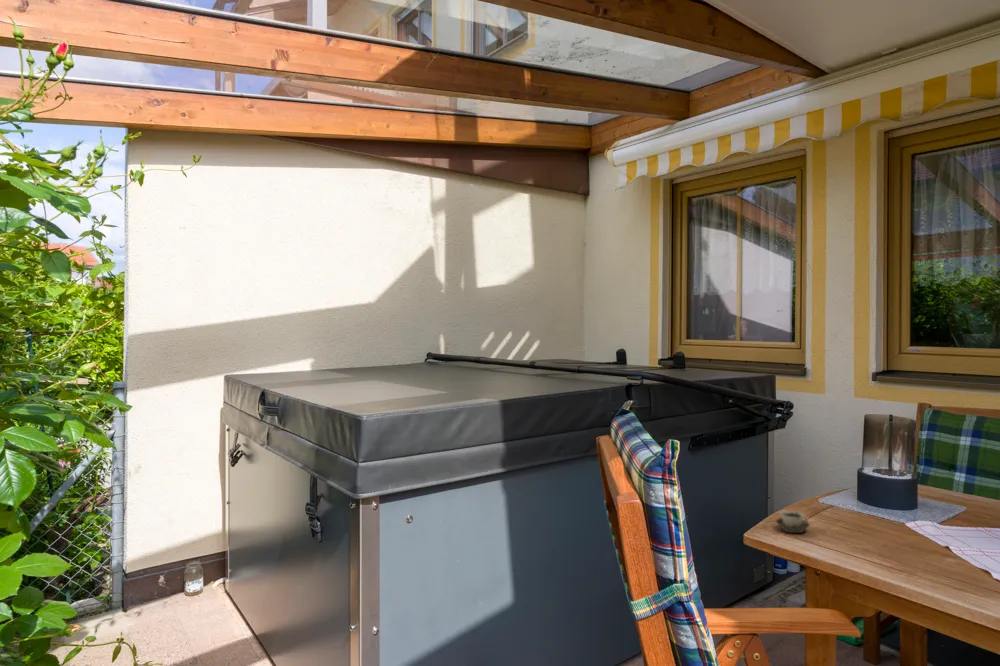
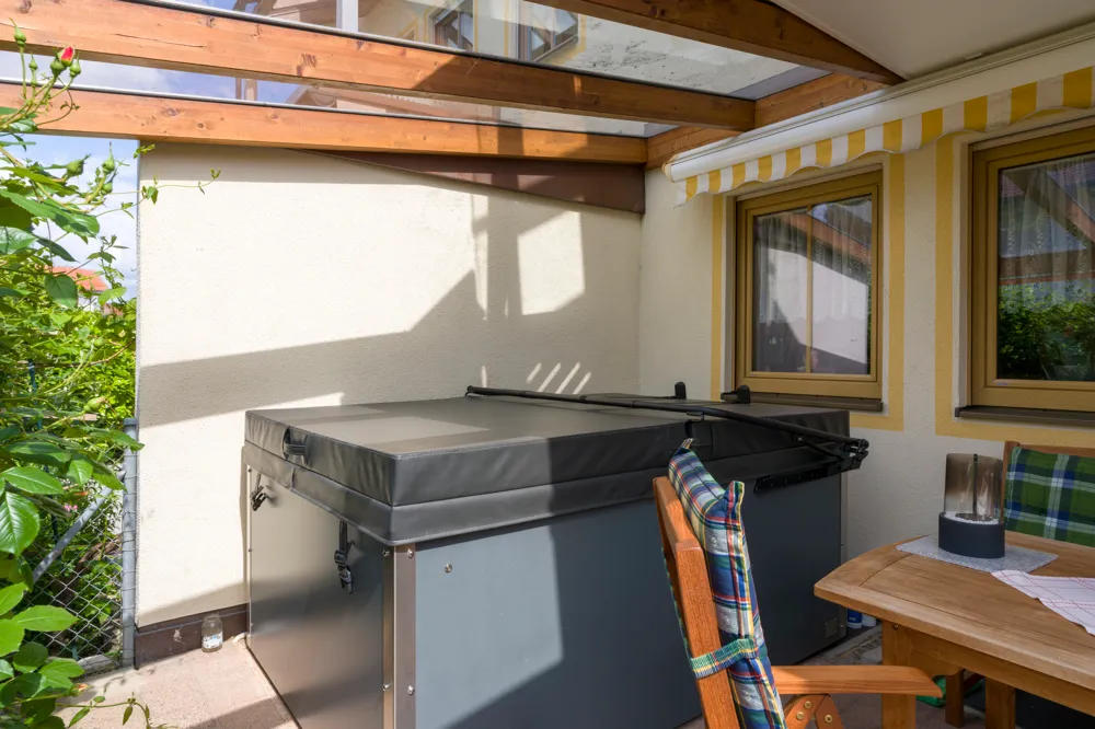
- cup [775,510,811,534]
